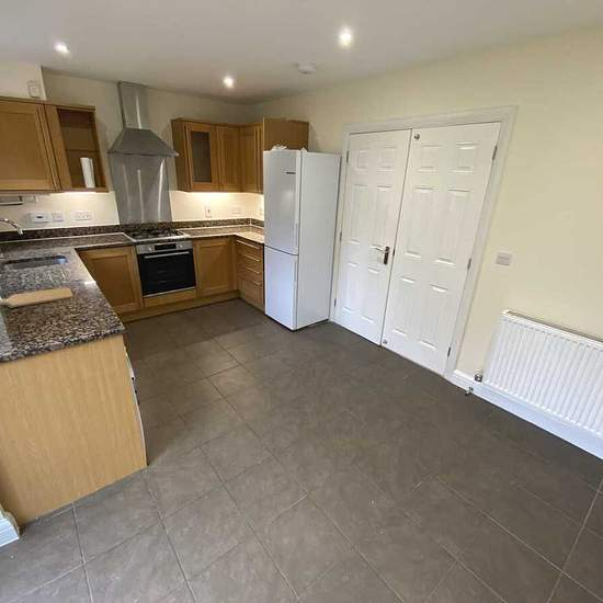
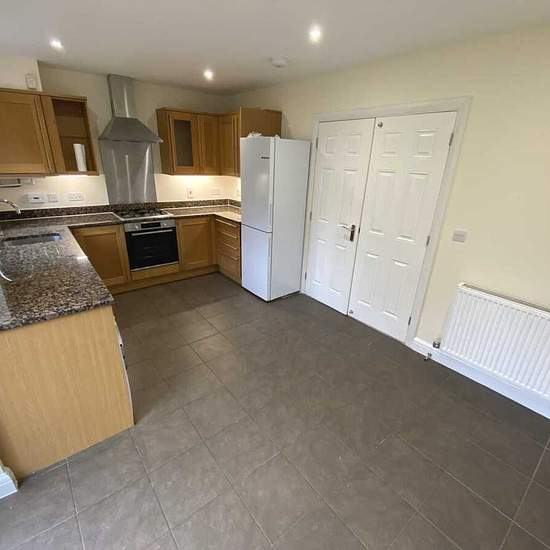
- chopping board [0,286,73,308]
